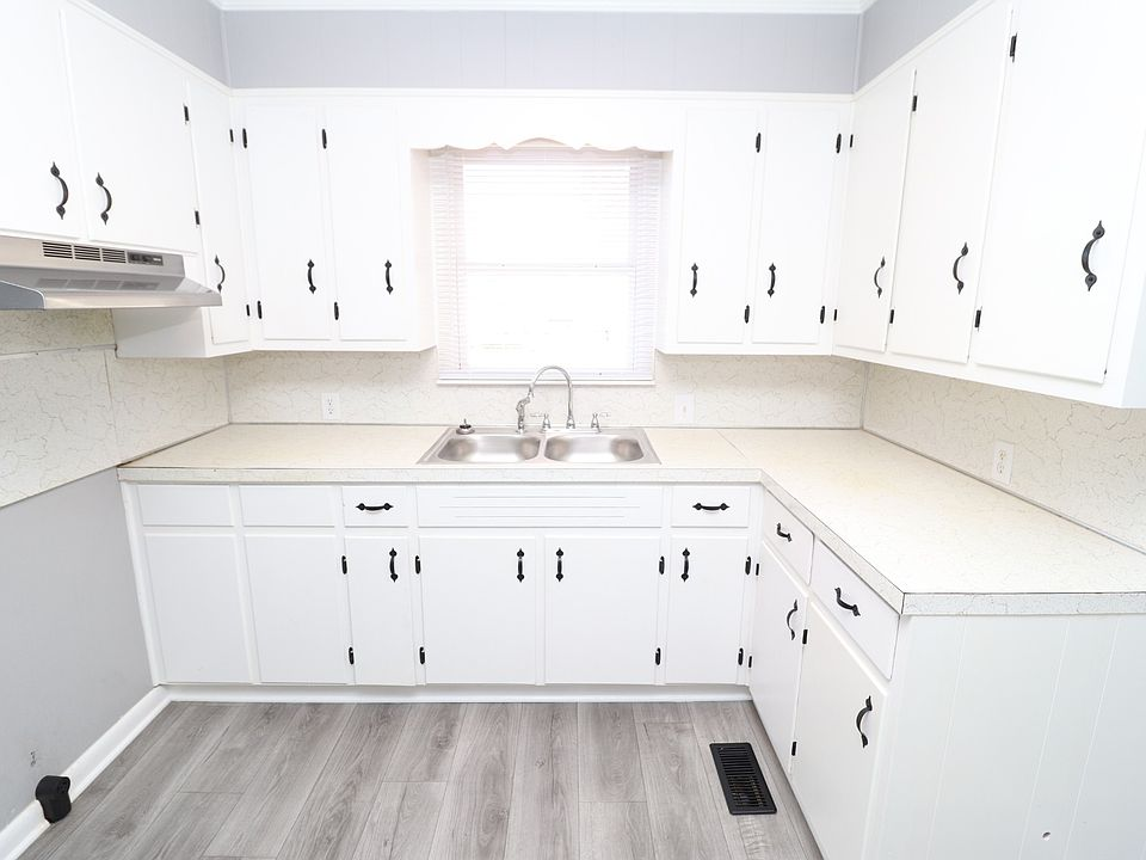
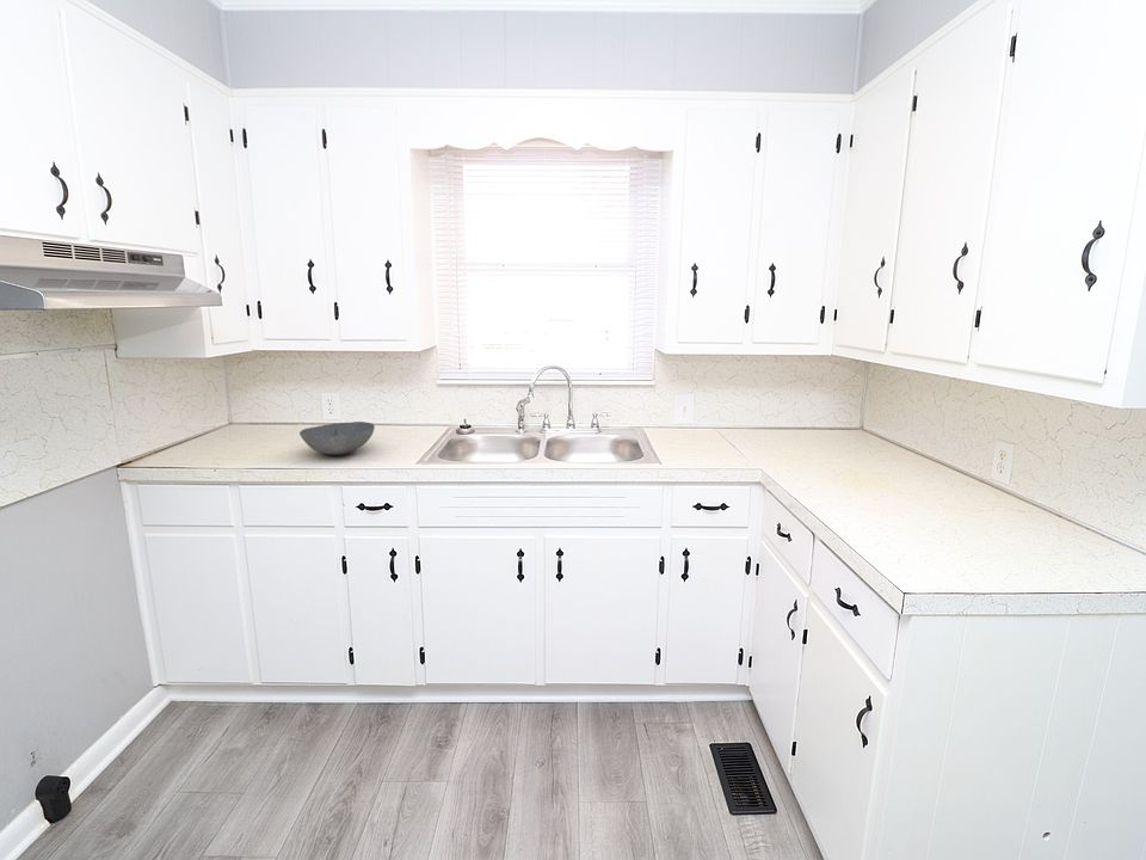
+ bowl [298,420,376,456]
